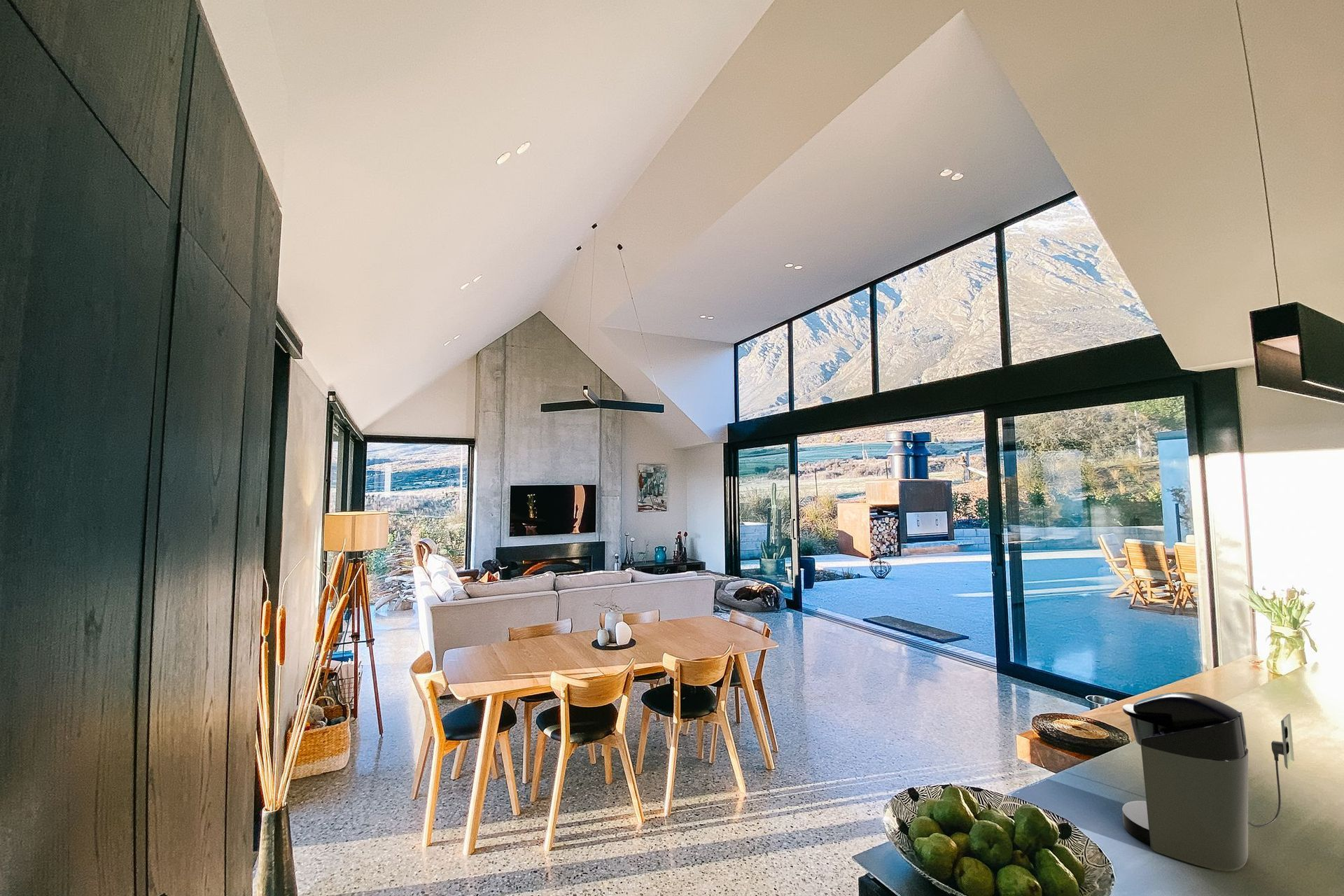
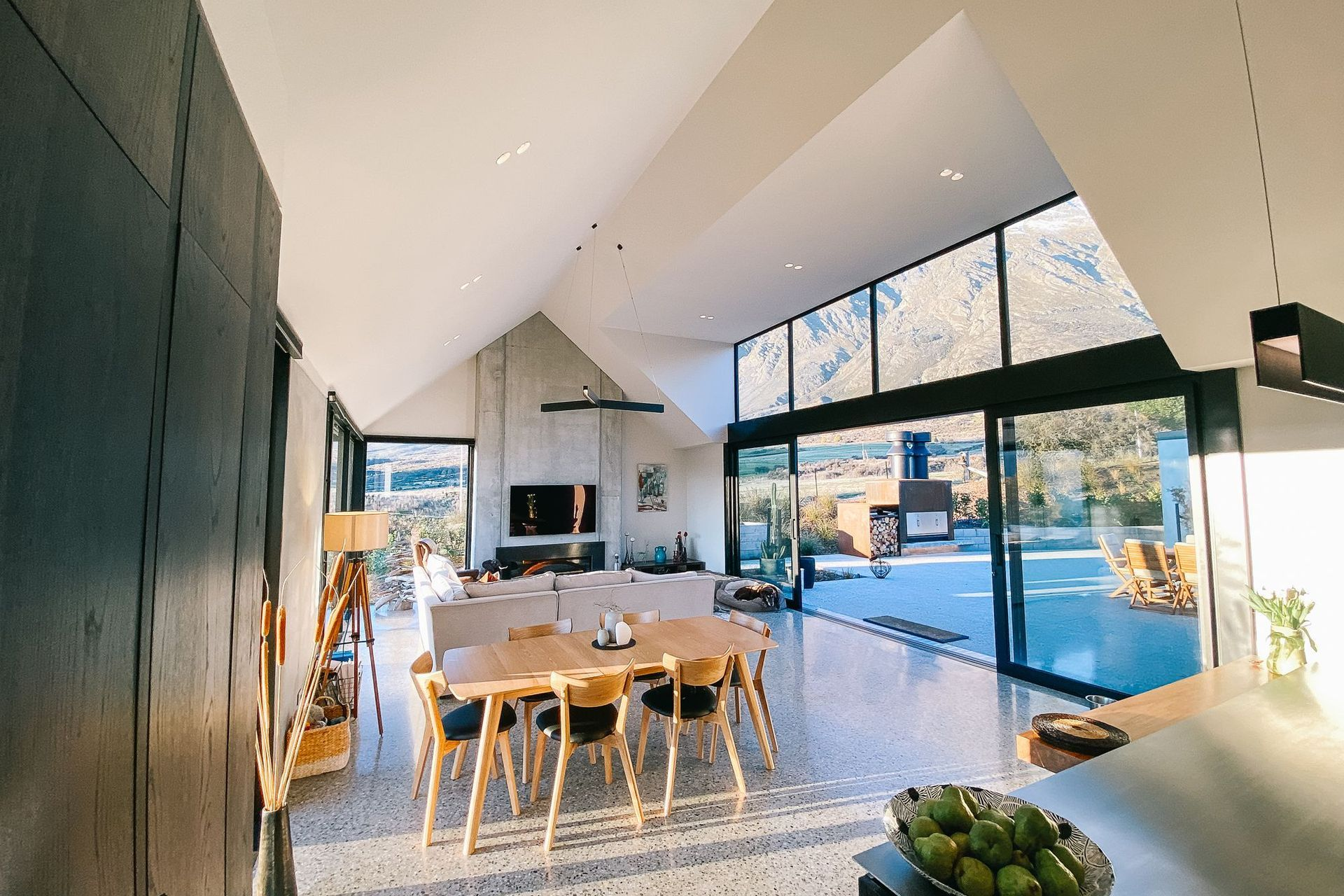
- coffee maker [1121,692,1295,872]
